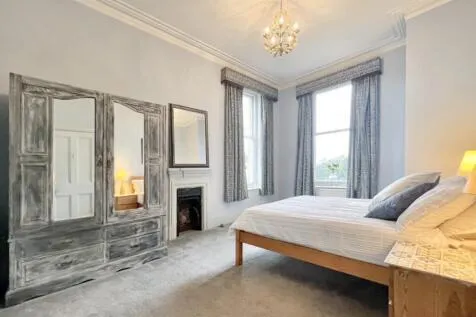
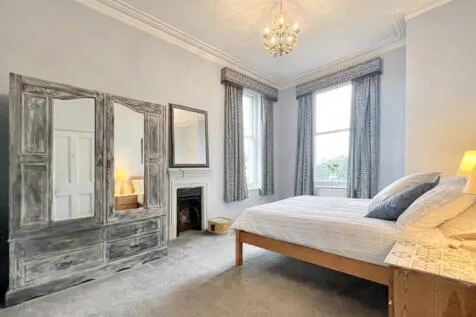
+ woven basket [206,216,233,235]
